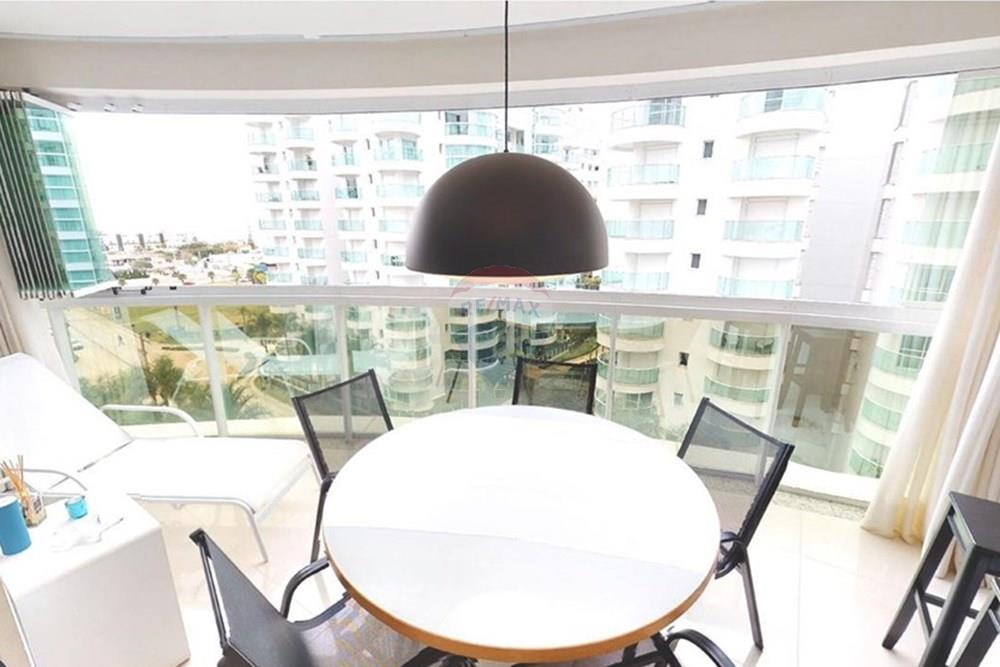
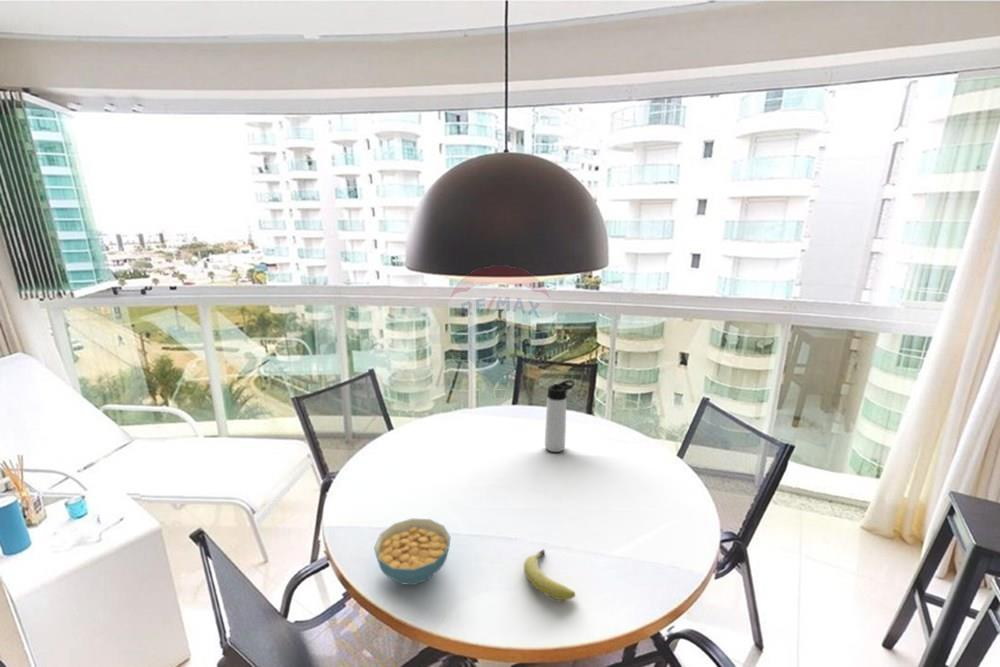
+ fruit [523,549,576,601]
+ thermos bottle [544,379,576,453]
+ cereal bowl [373,517,452,586]
